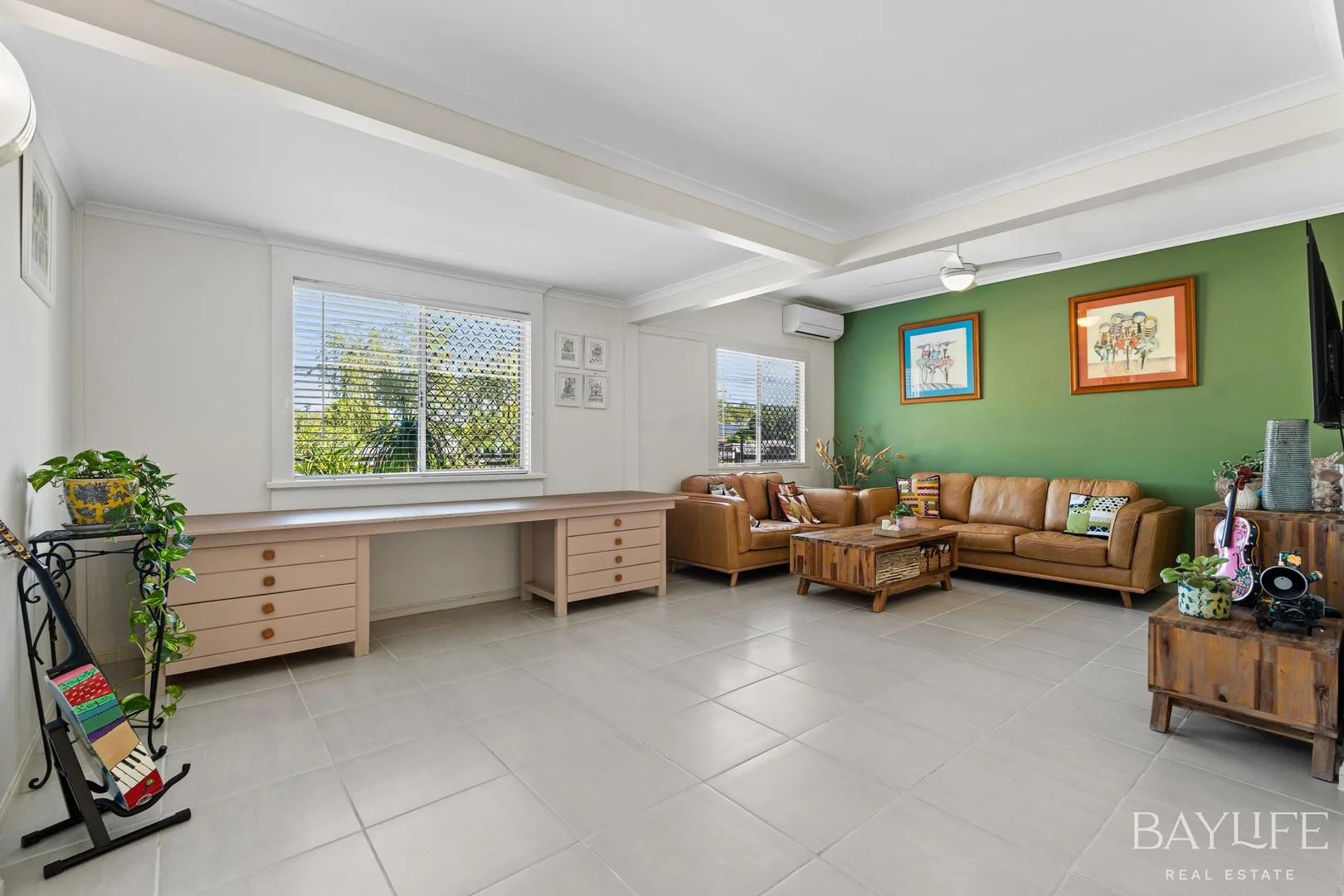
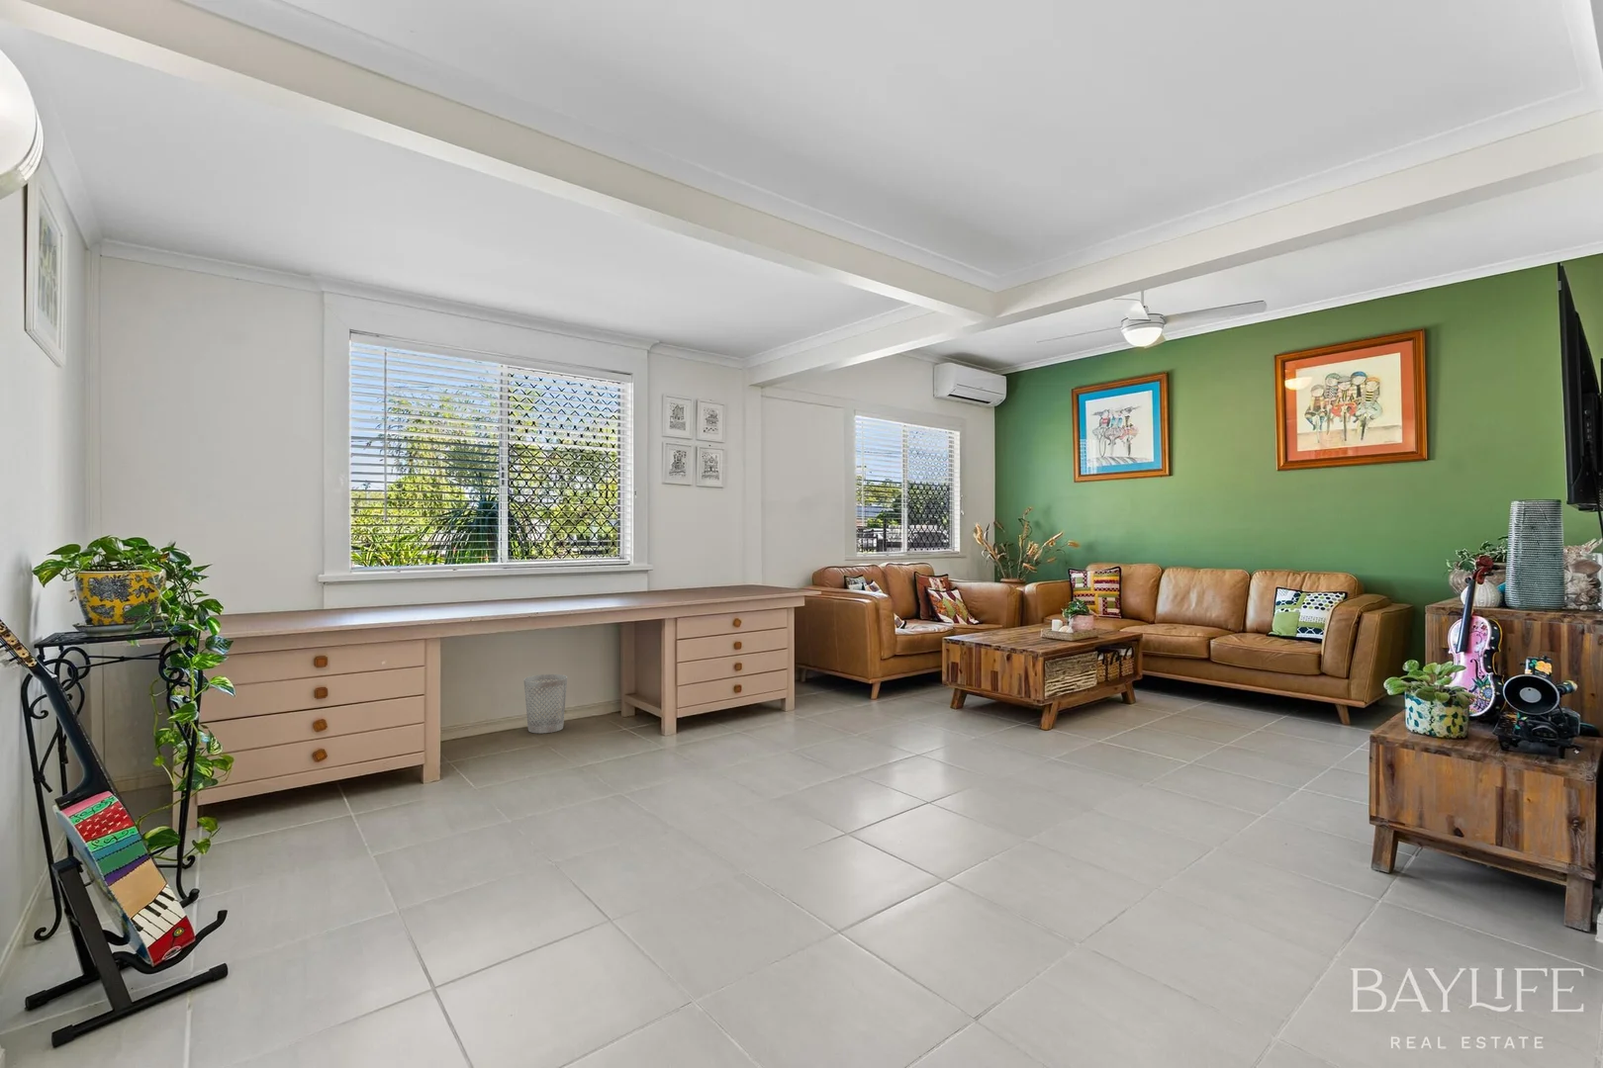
+ wastebasket [522,673,568,734]
